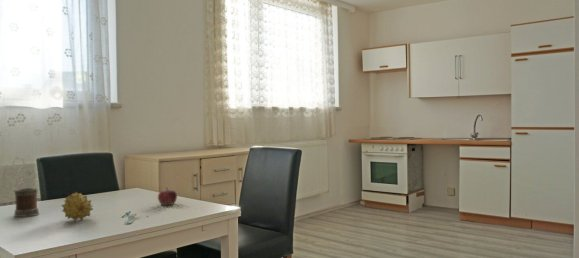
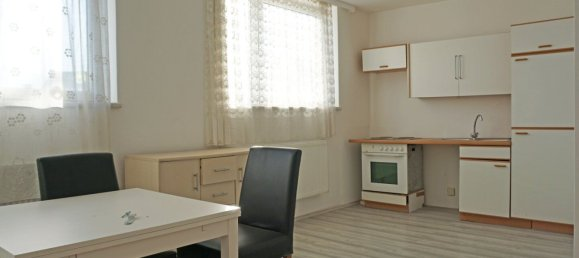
- mug [13,187,40,218]
- fruit [157,186,178,206]
- fruit [60,190,94,221]
